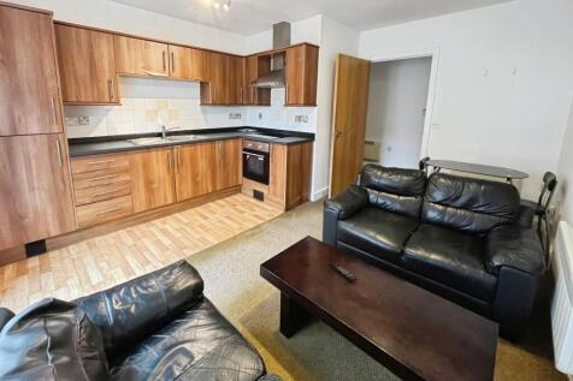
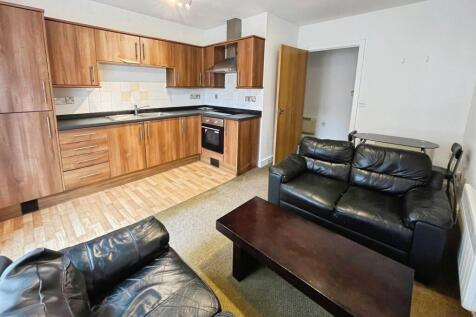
- remote control [329,261,359,284]
